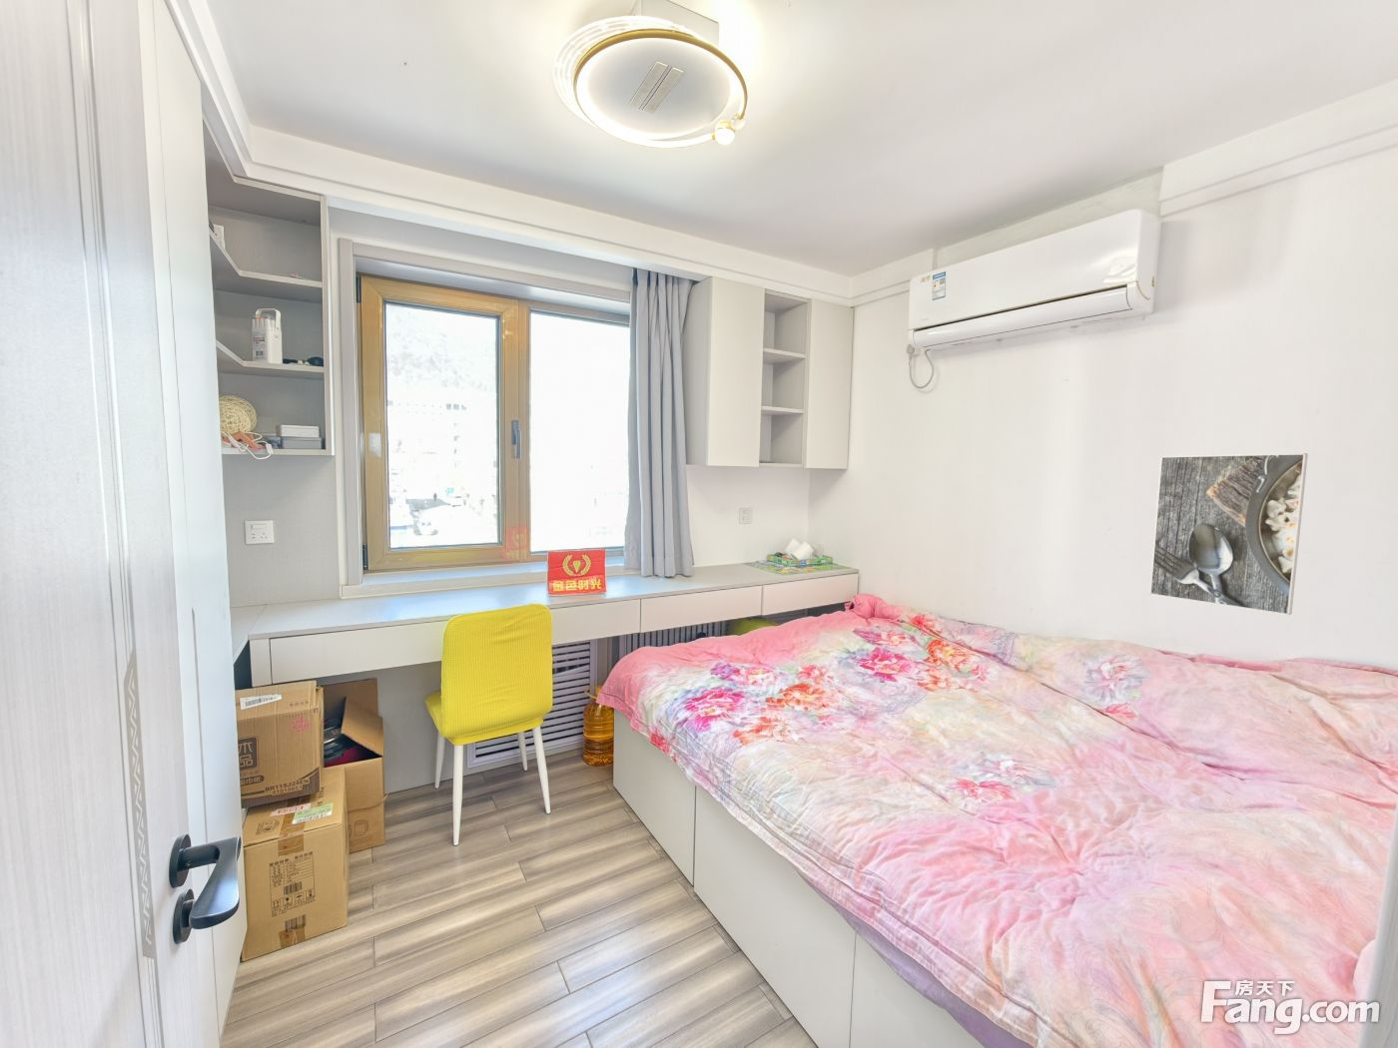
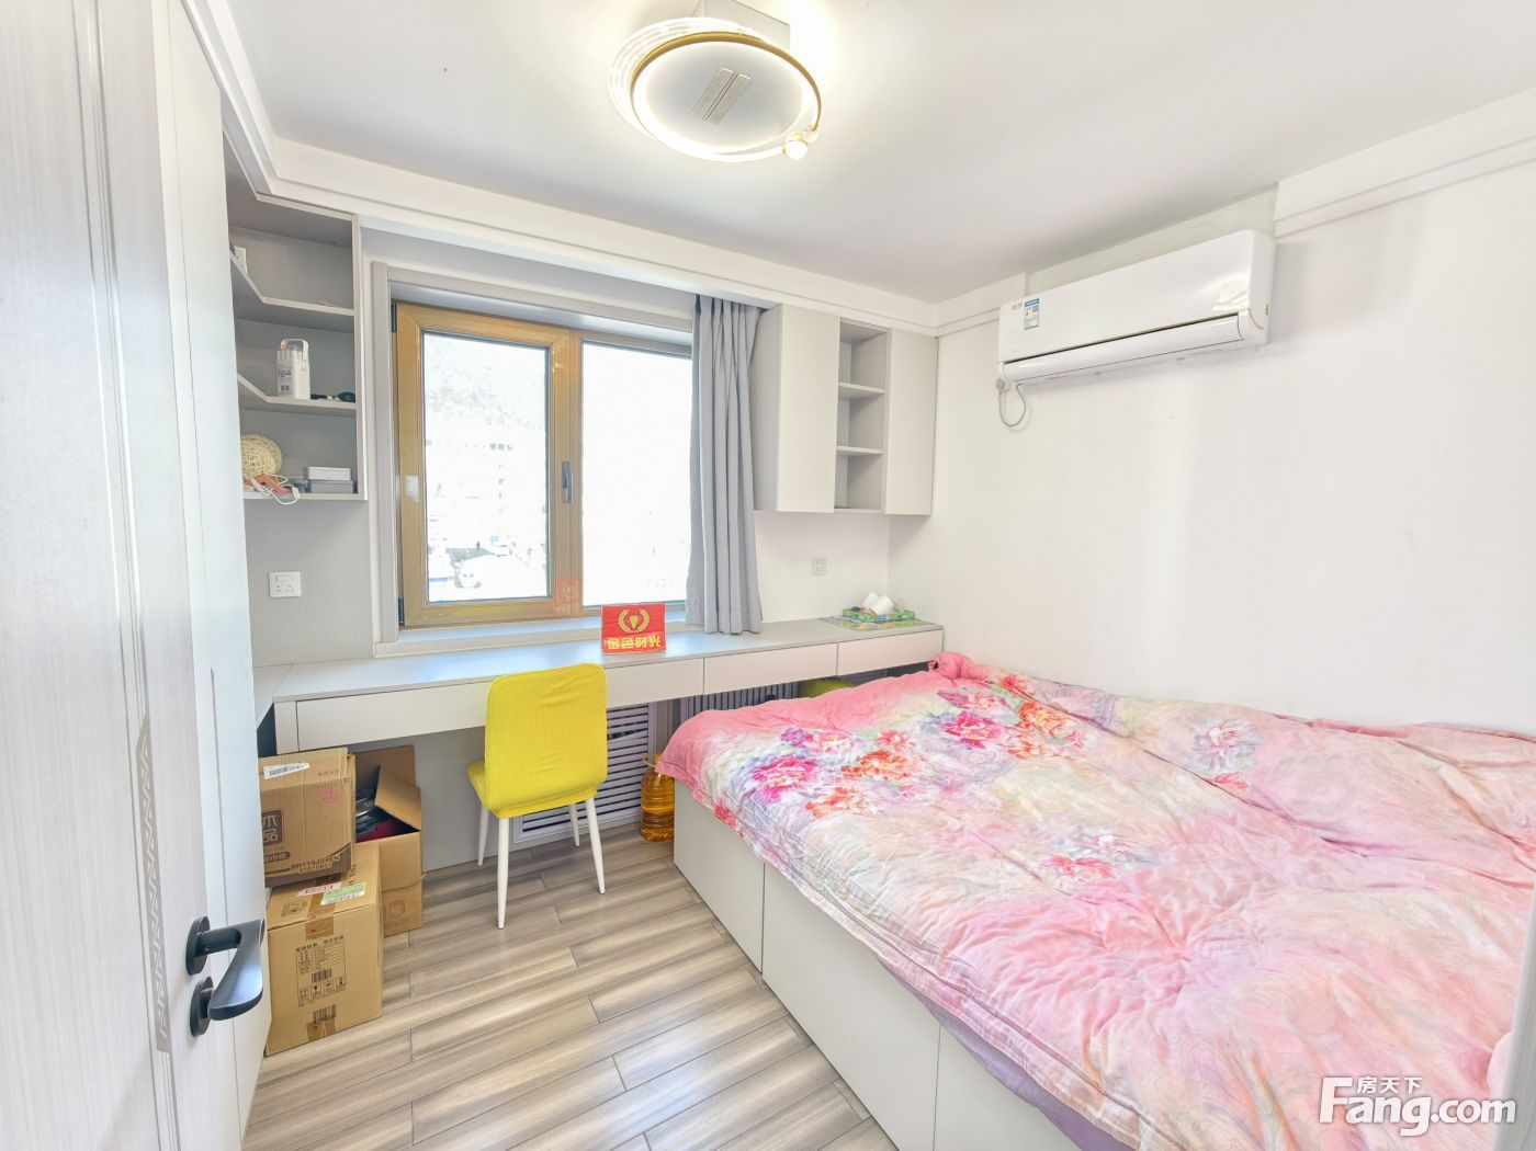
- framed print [1148,452,1309,615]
